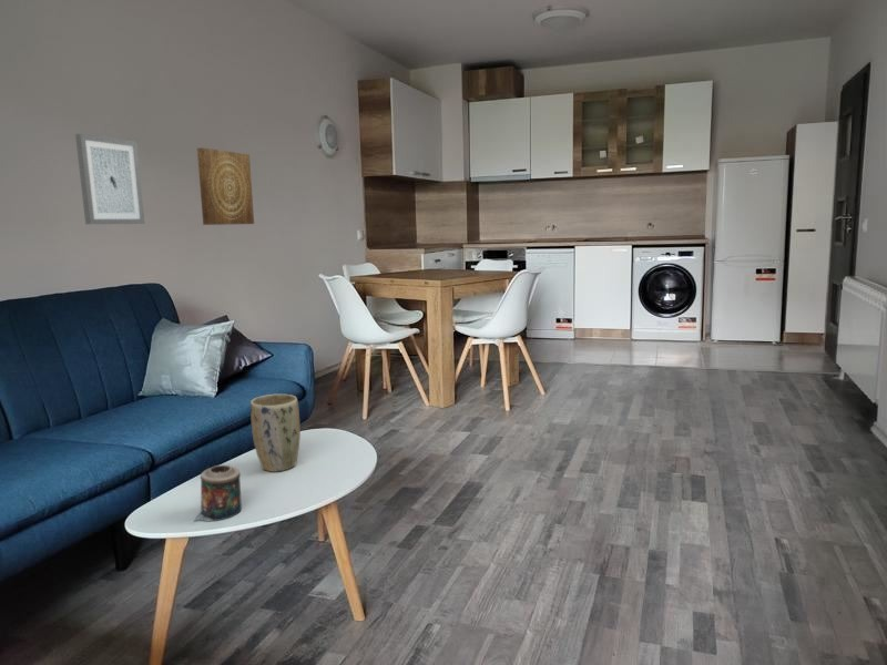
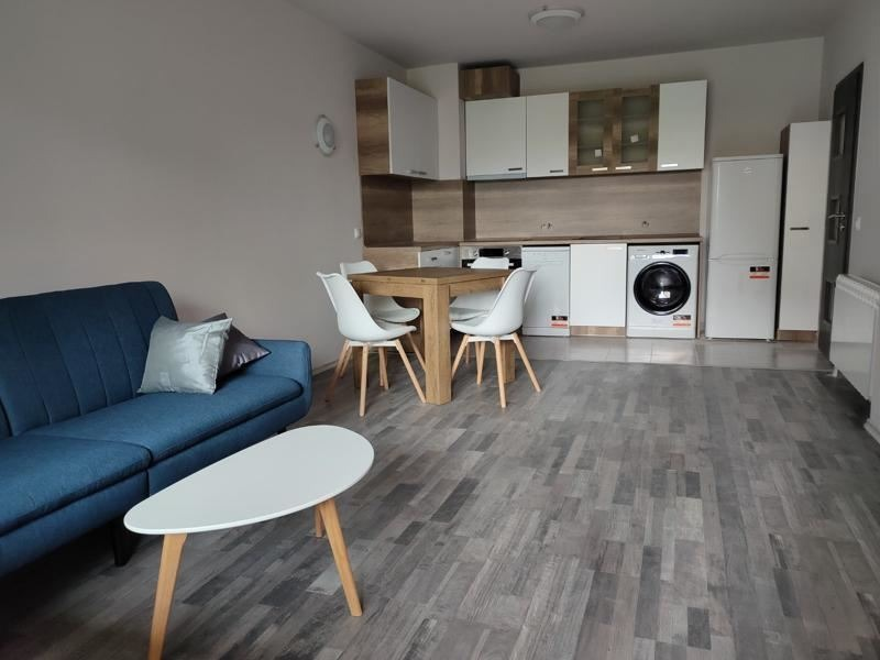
- plant pot [249,393,302,472]
- candle [192,464,243,522]
- wall art [74,133,146,225]
- wall art [196,146,255,226]
